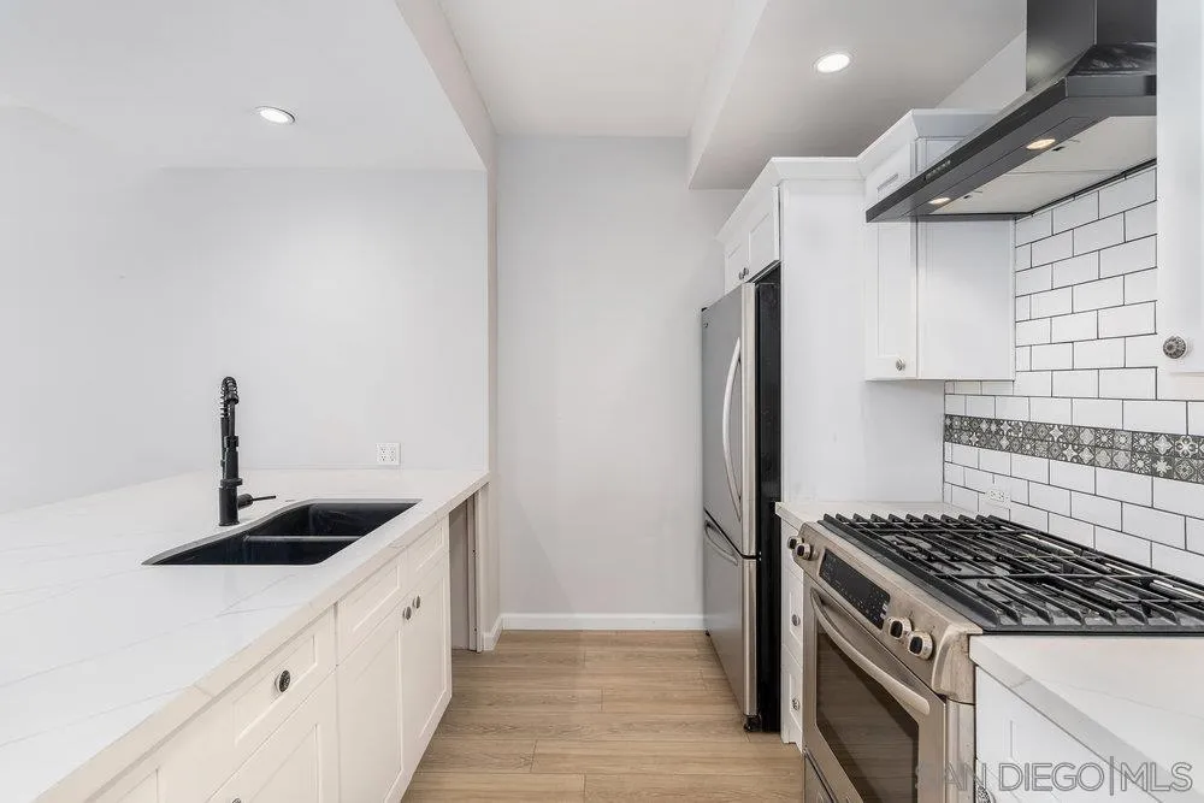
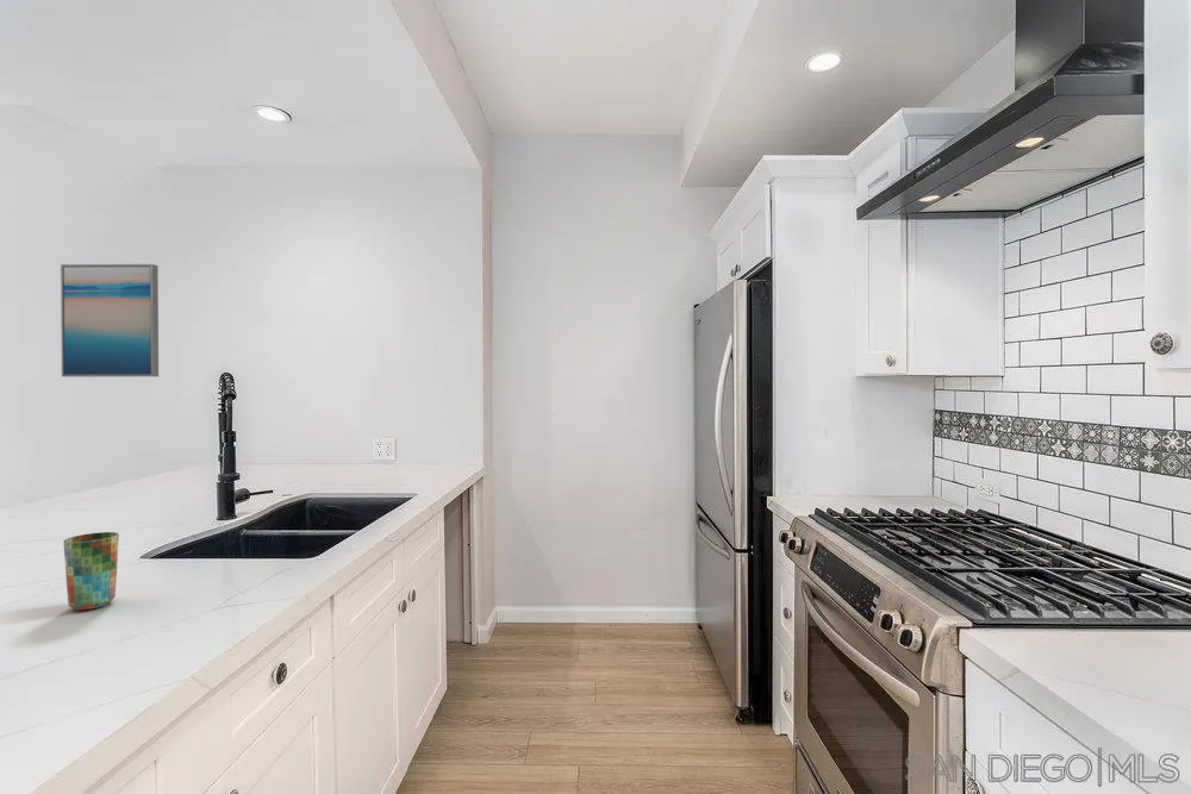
+ cup [62,531,120,612]
+ wall art [60,263,160,379]
